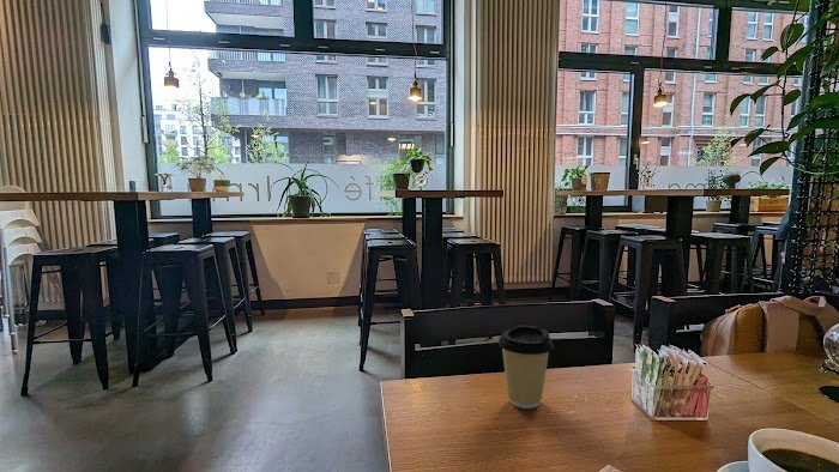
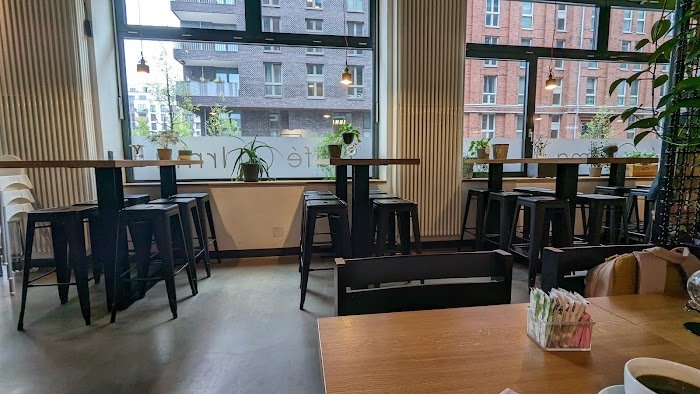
- coffee cup [496,325,555,410]
